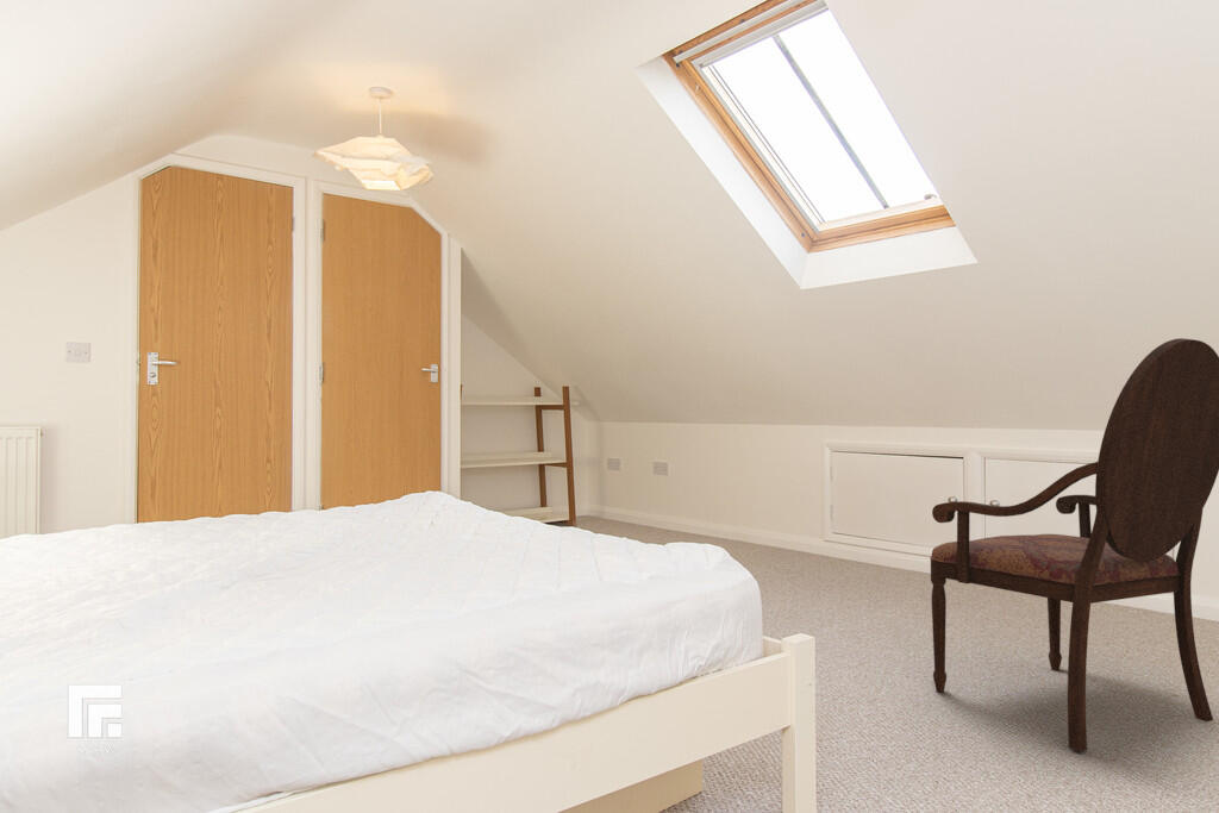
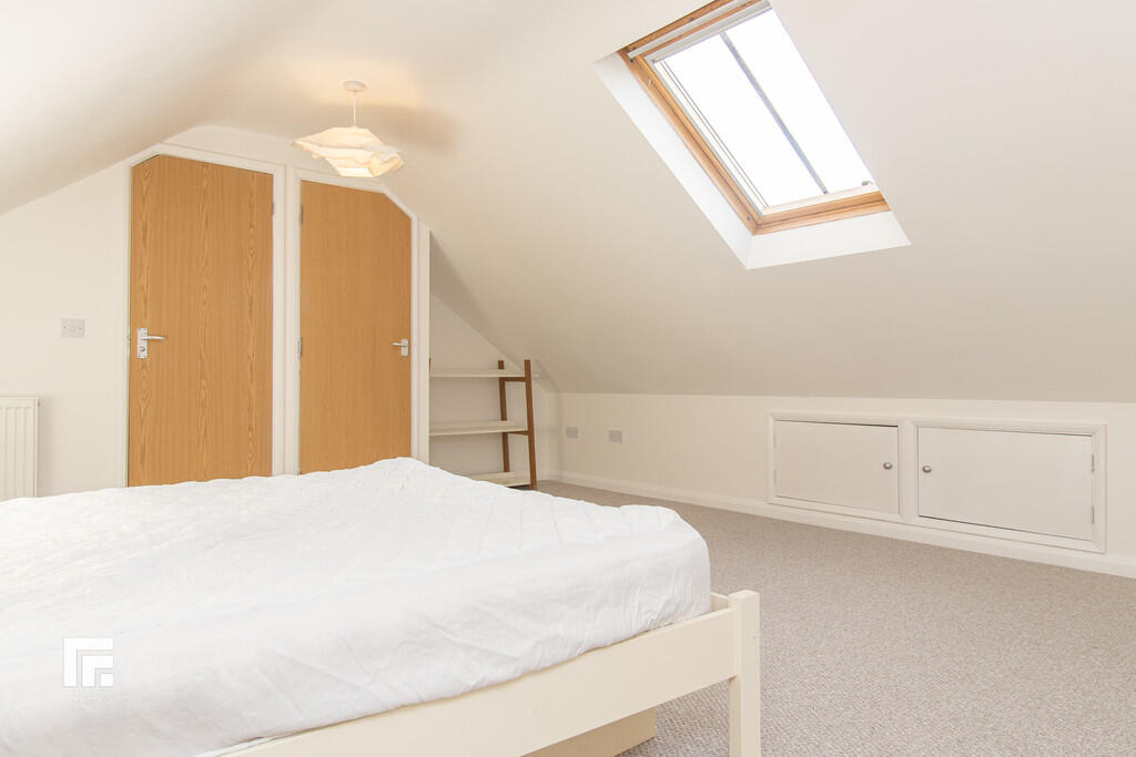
- armchair [929,337,1219,753]
